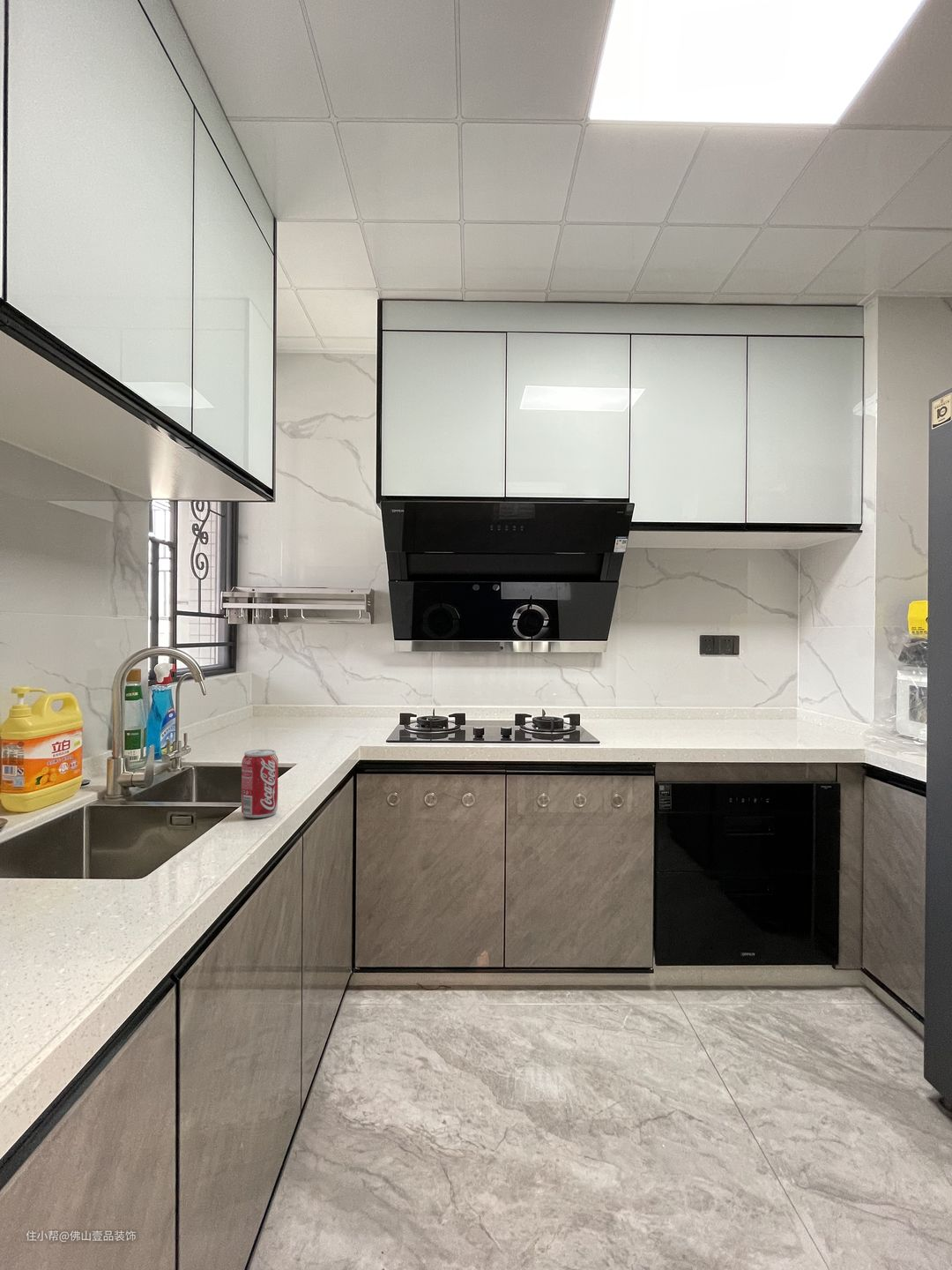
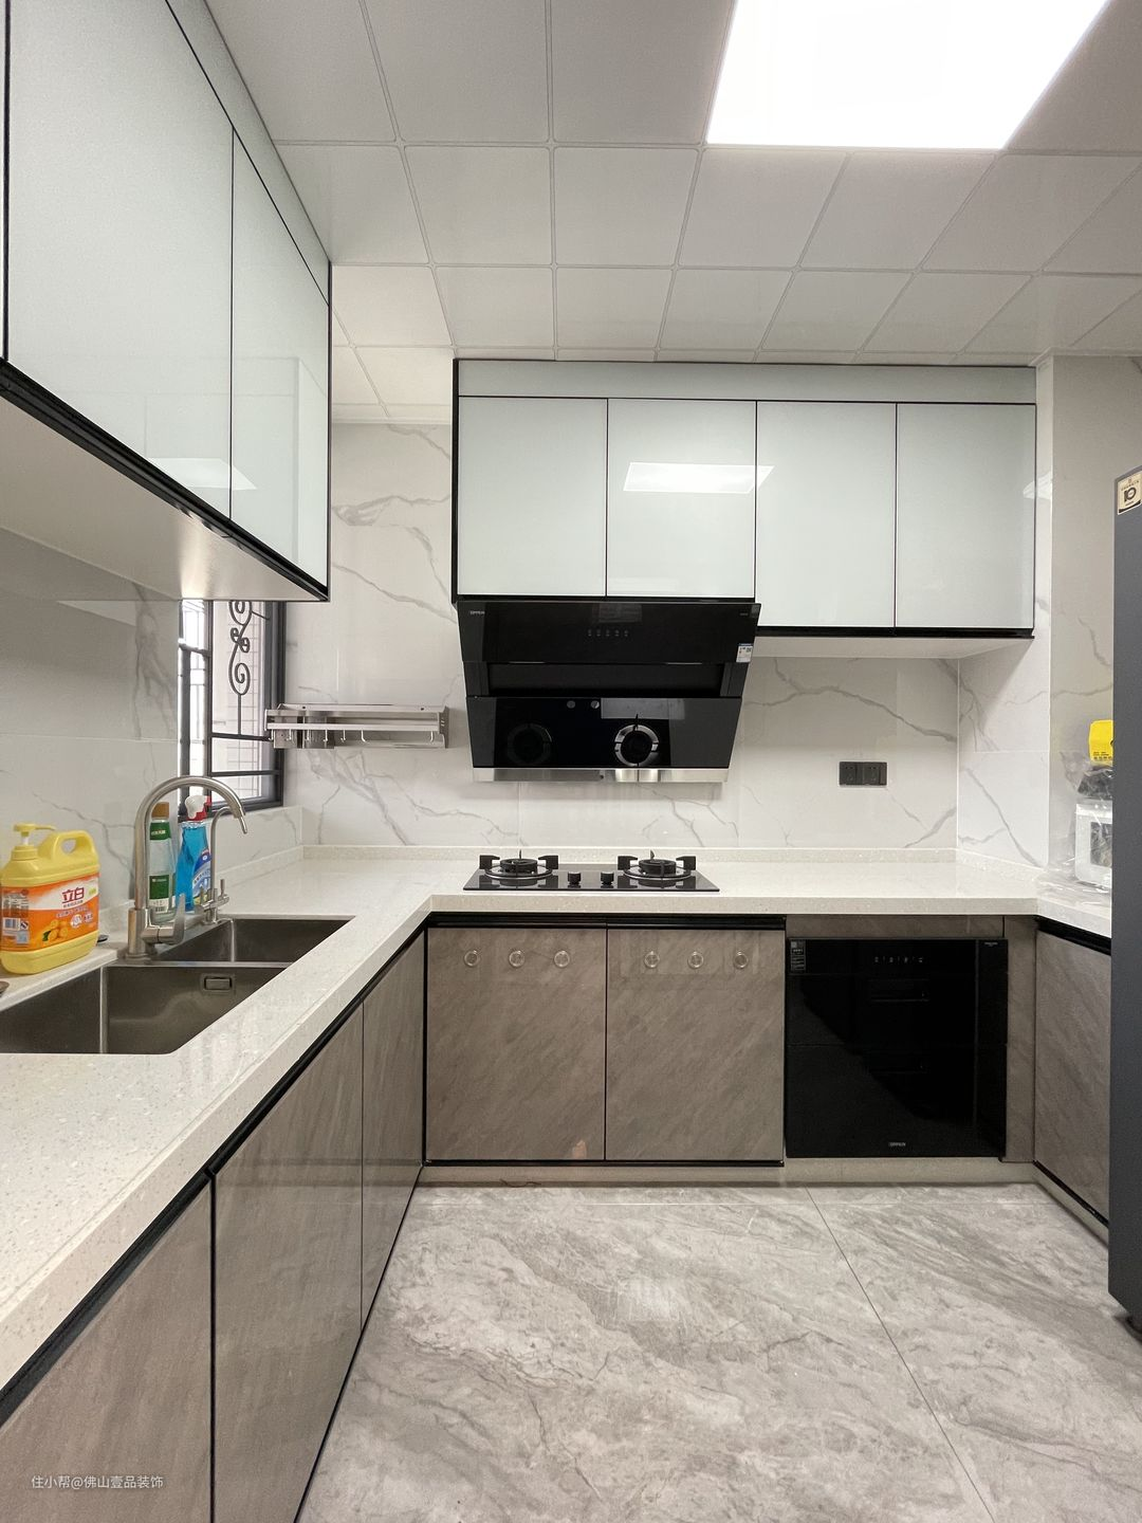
- beverage can [241,749,279,818]
